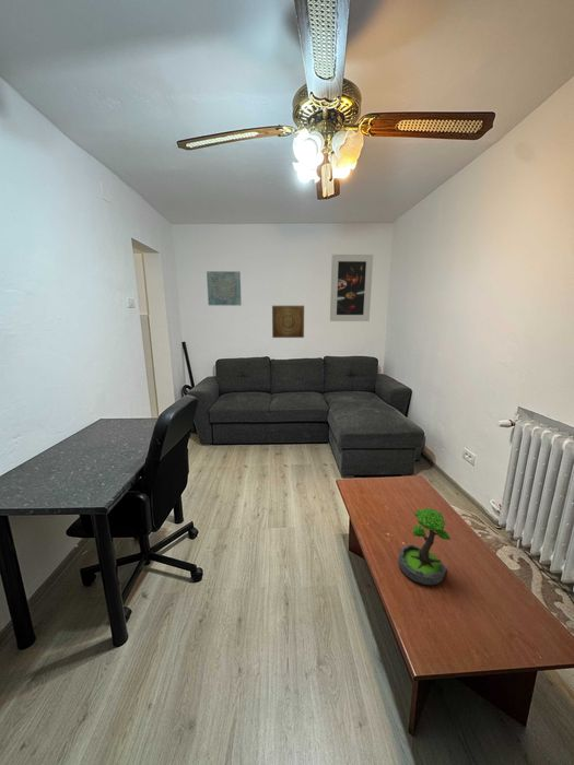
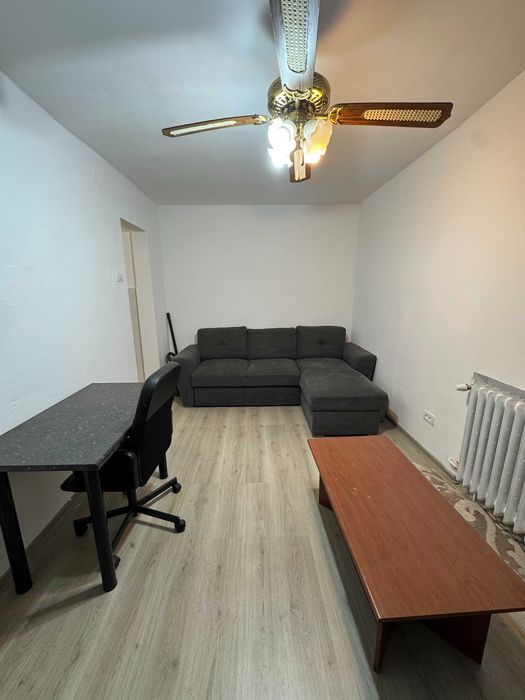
- wall art [271,305,305,339]
- plant [398,507,452,586]
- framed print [329,254,374,322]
- wall art [206,270,243,306]
